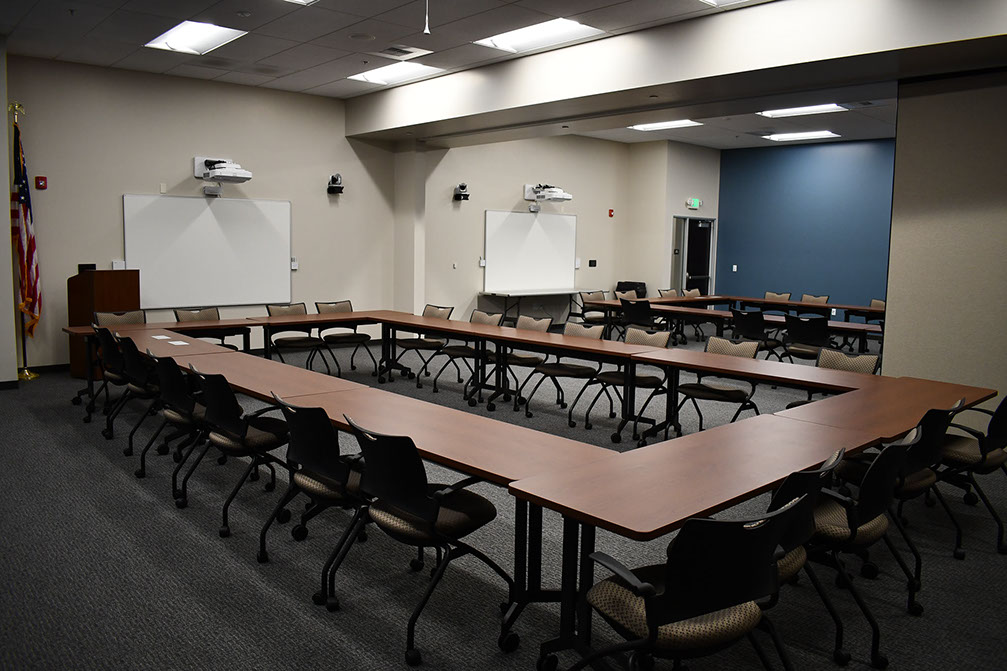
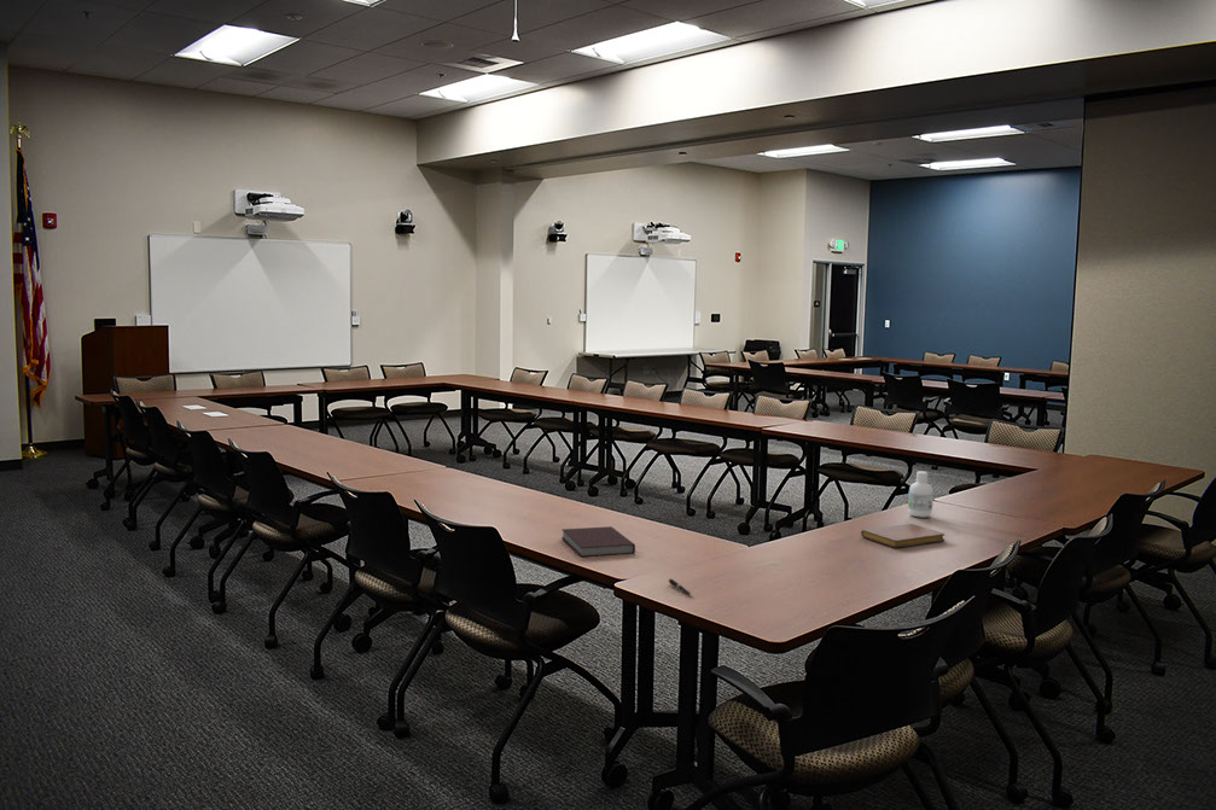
+ pen [668,577,696,599]
+ notebook [560,525,636,558]
+ bottle [907,470,935,519]
+ notebook [860,523,946,548]
